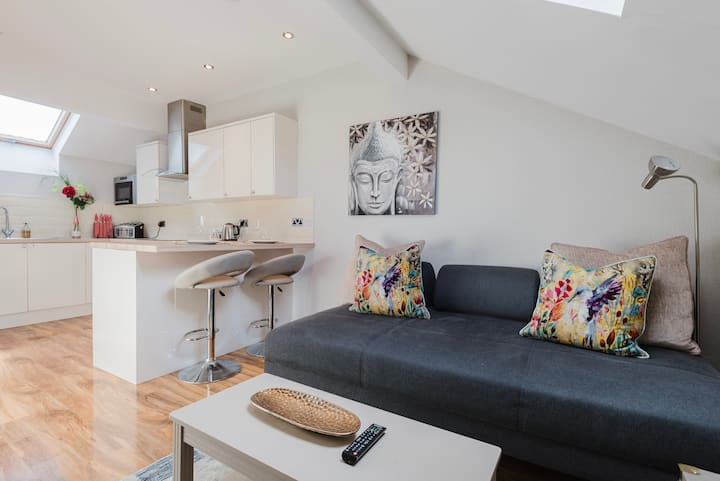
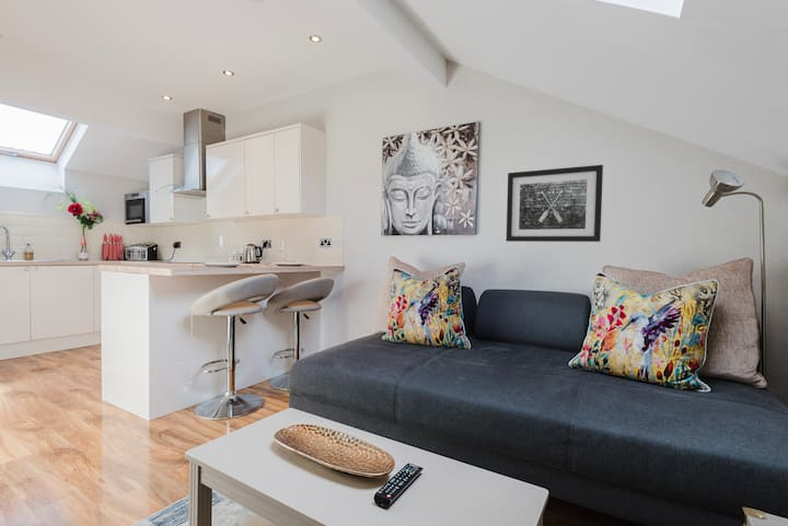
+ wall art [506,164,604,243]
